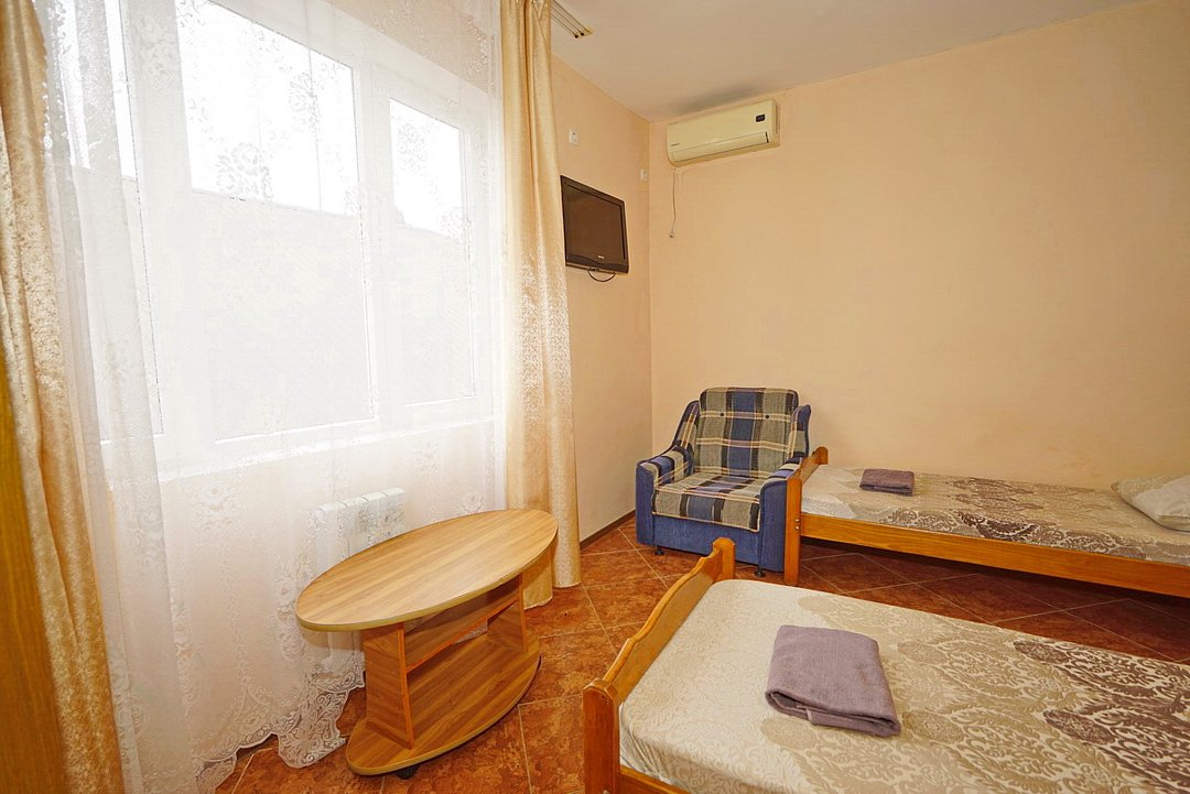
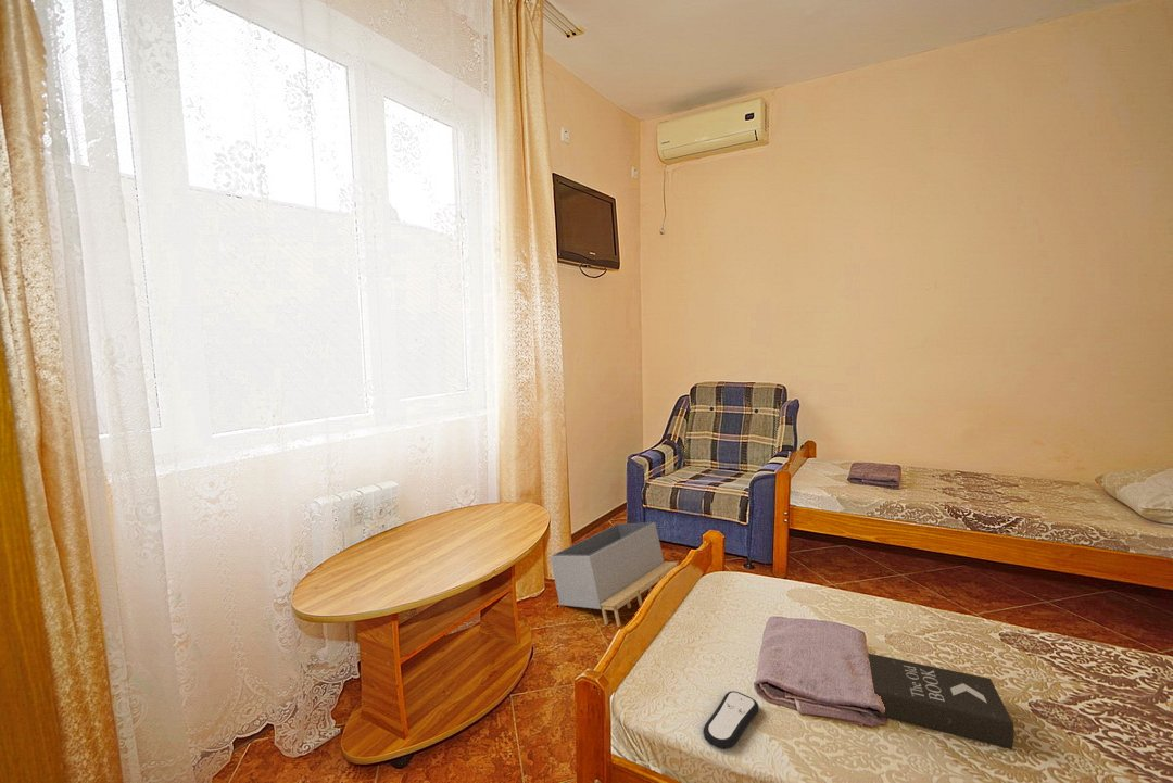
+ book [867,653,1014,750]
+ storage bin [548,521,680,628]
+ remote control [702,690,760,750]
